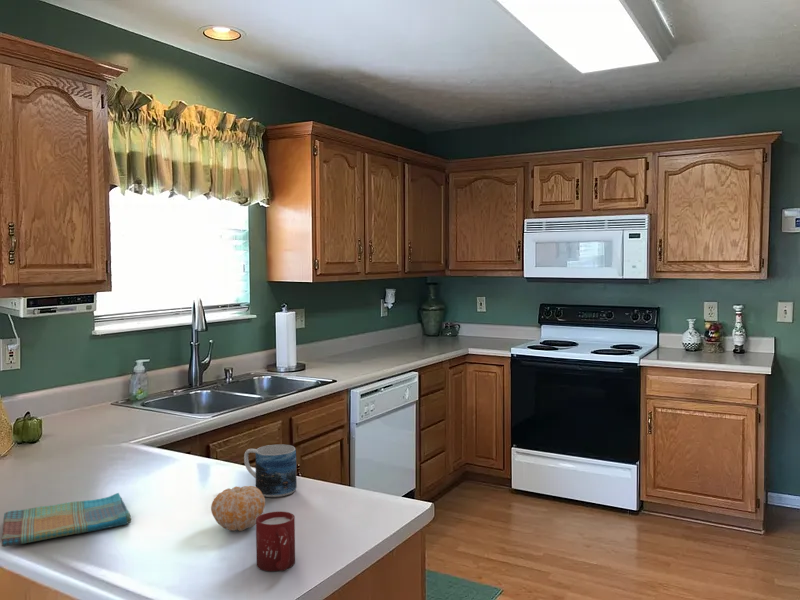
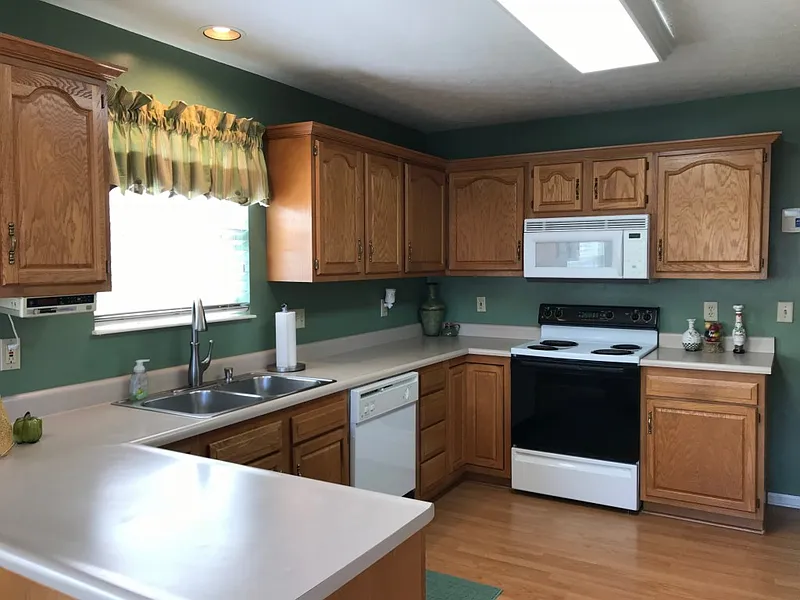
- mug [243,444,298,498]
- cup [255,510,296,572]
- dish towel [0,492,132,548]
- fruit [210,485,266,532]
